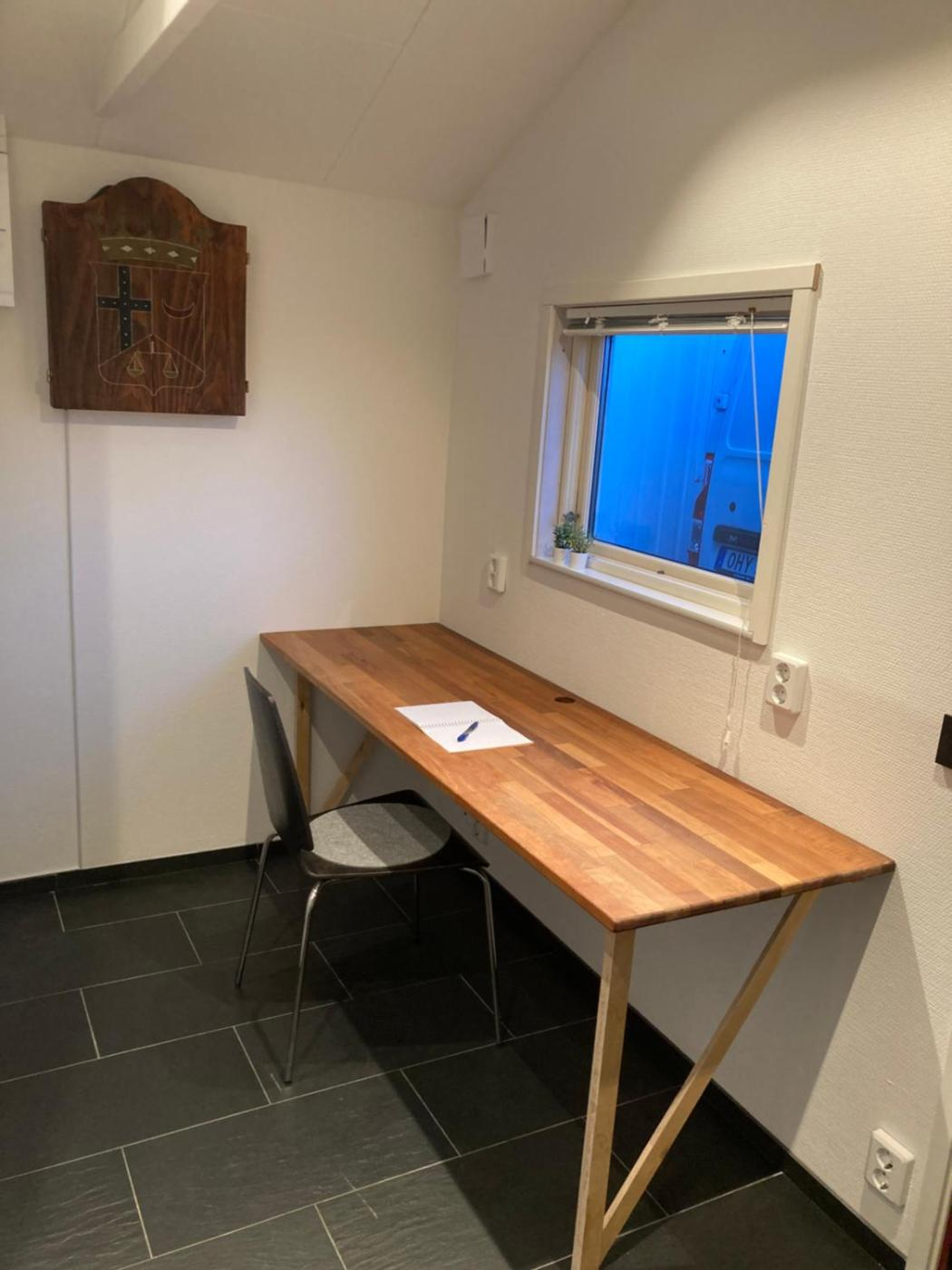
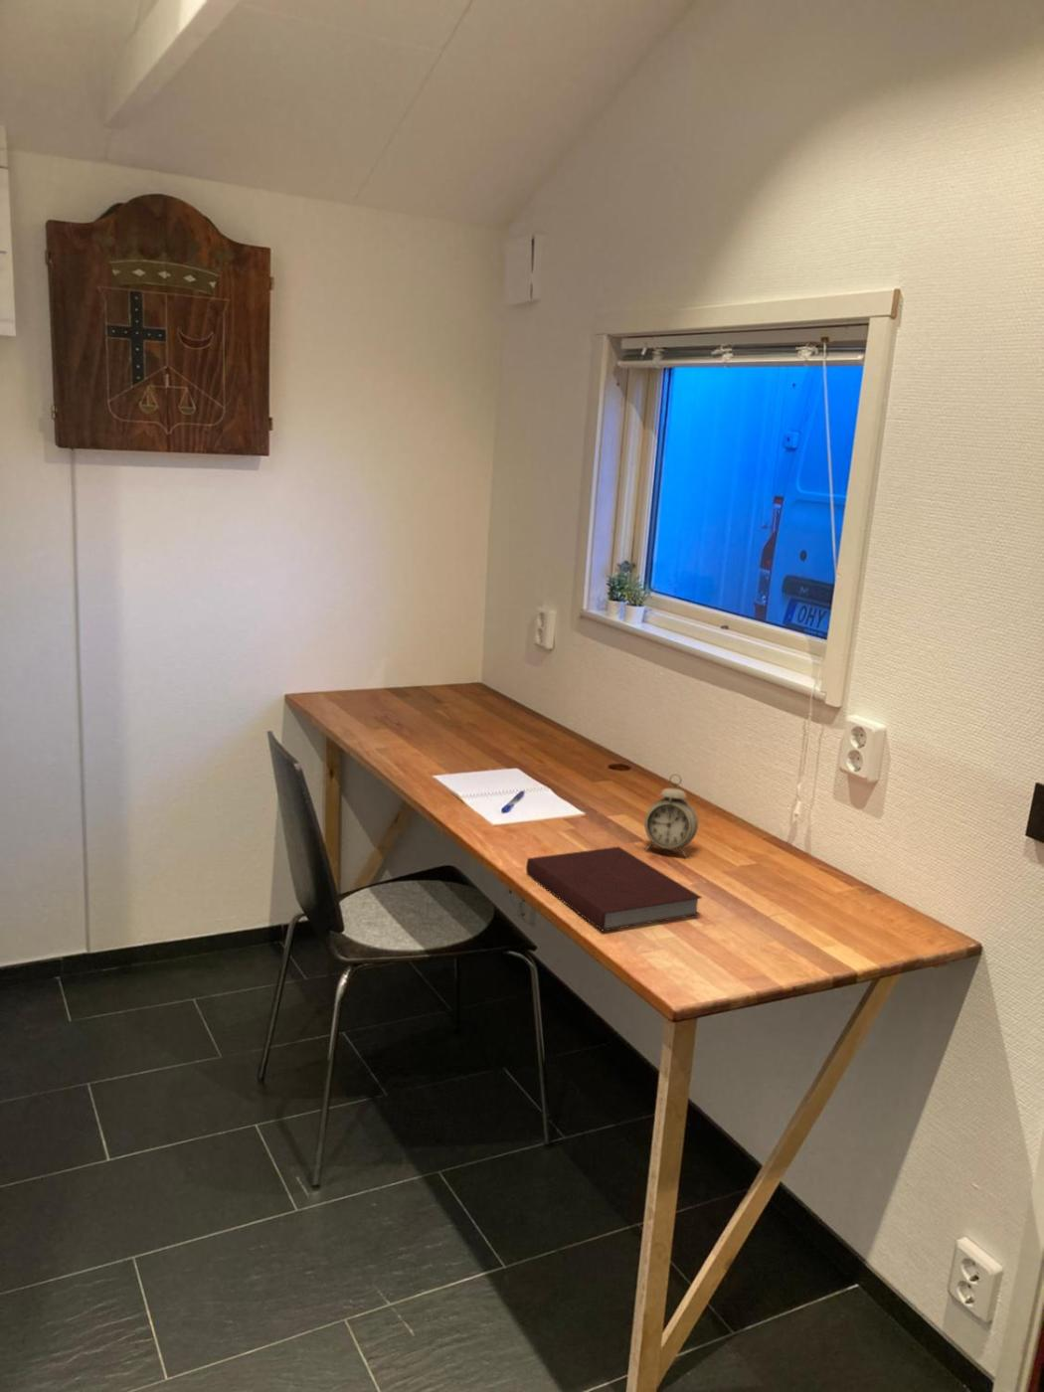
+ notebook [525,846,703,932]
+ alarm clock [644,773,699,858]
